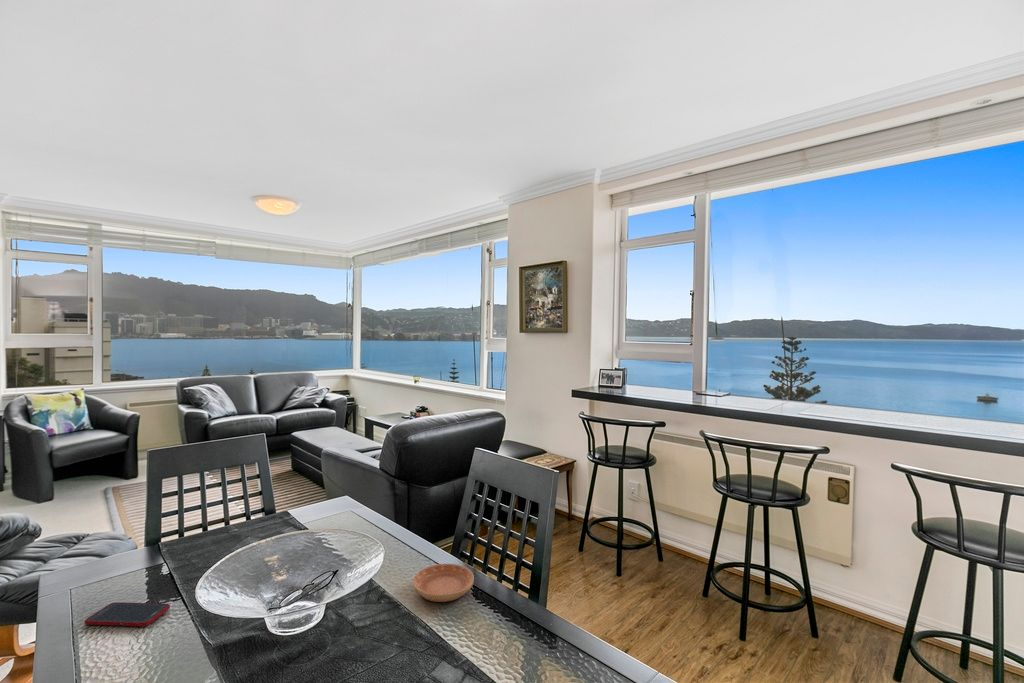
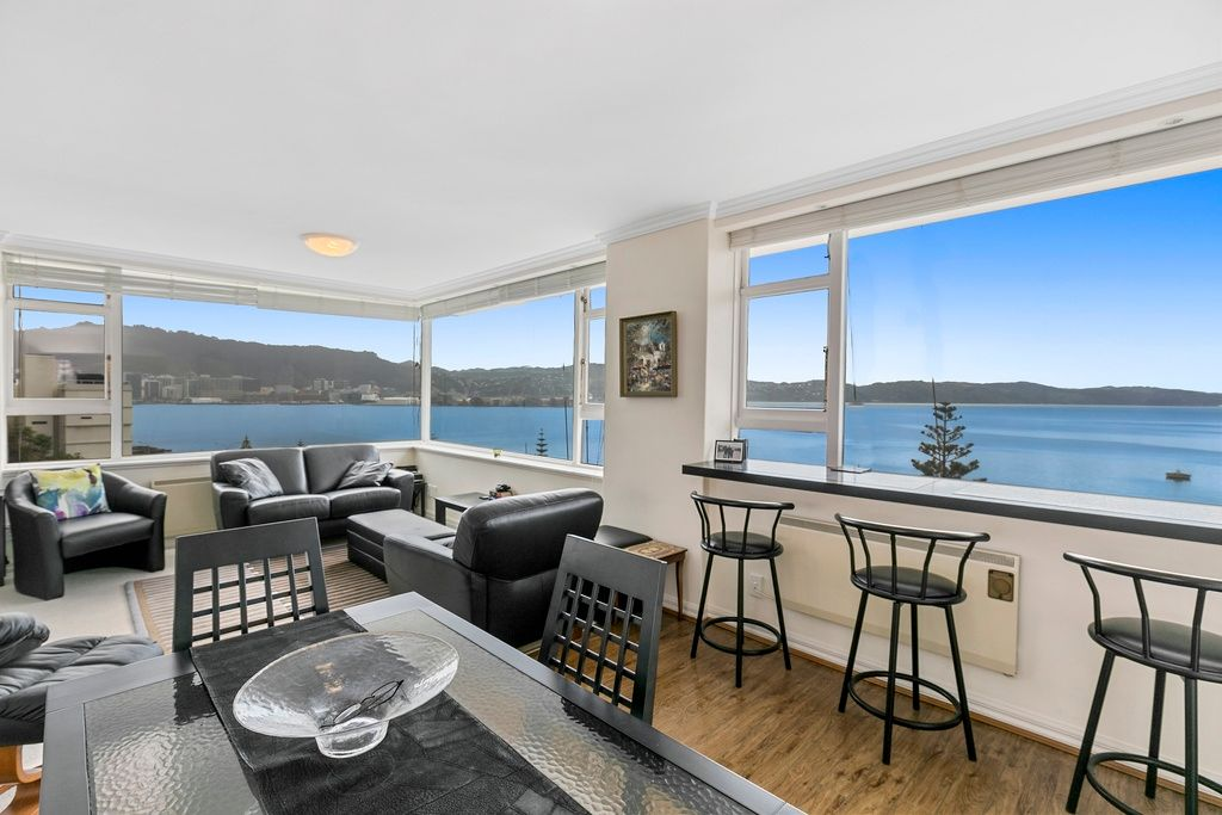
- saucer [412,563,475,603]
- cell phone [84,601,171,627]
